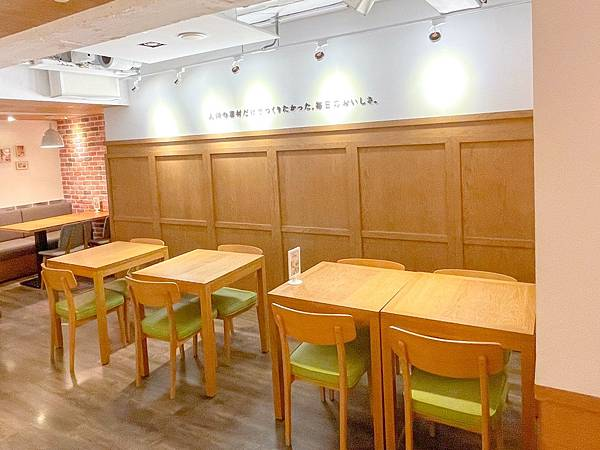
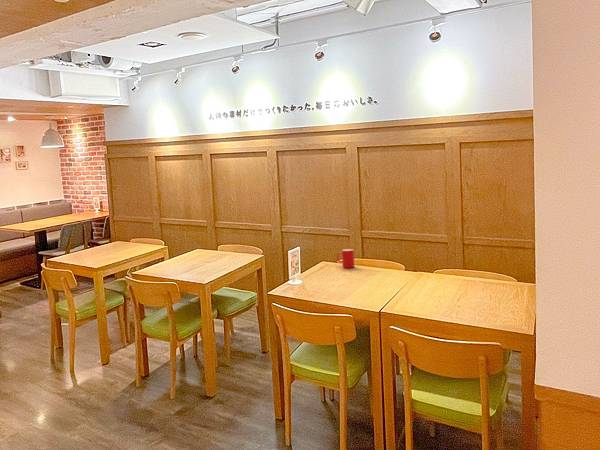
+ cup [336,248,355,269]
